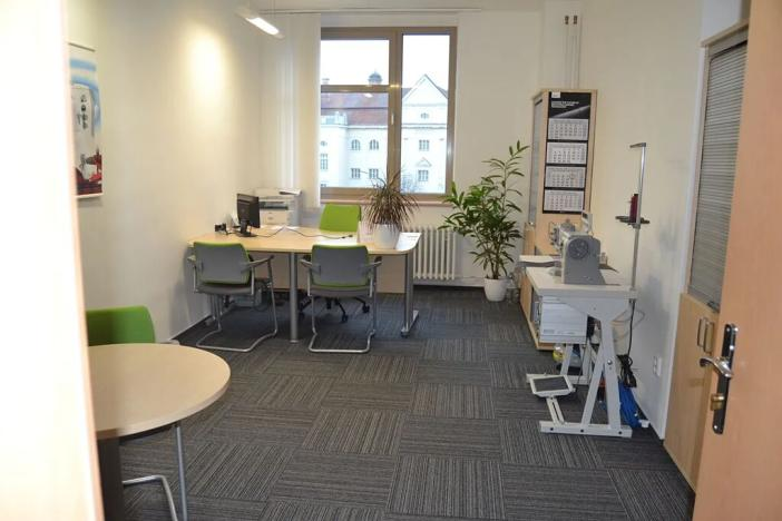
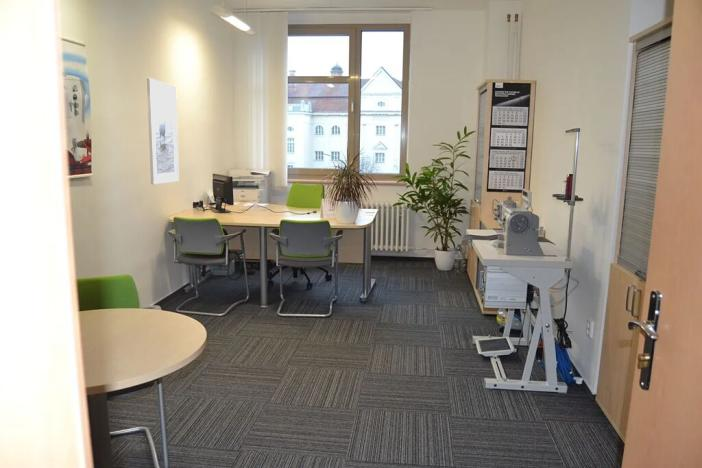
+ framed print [146,77,180,185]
